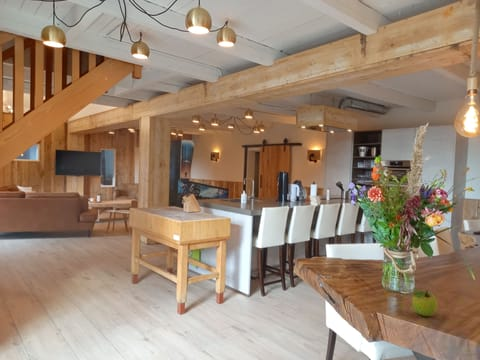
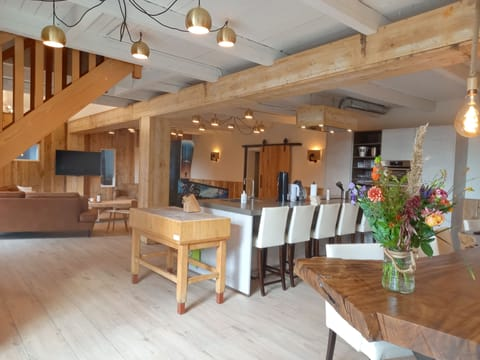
- fruit [412,289,438,317]
